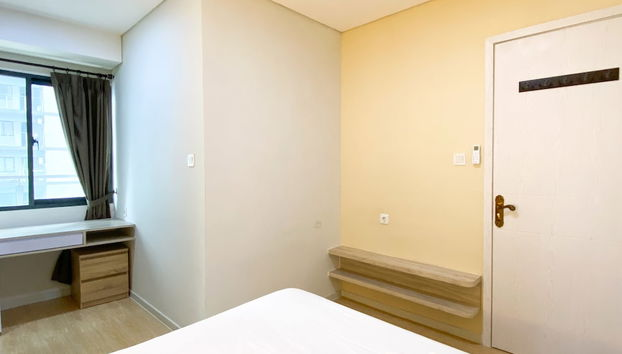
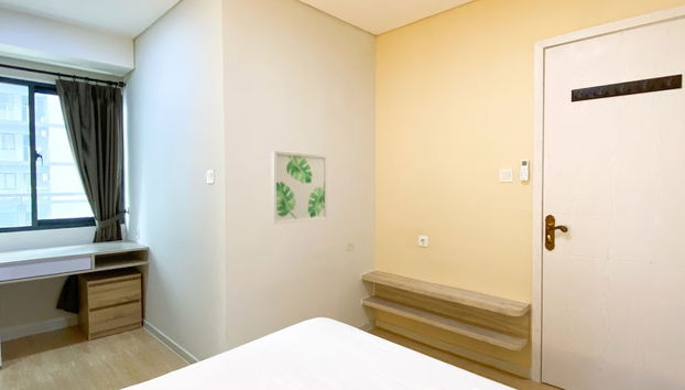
+ wall art [270,150,328,225]
